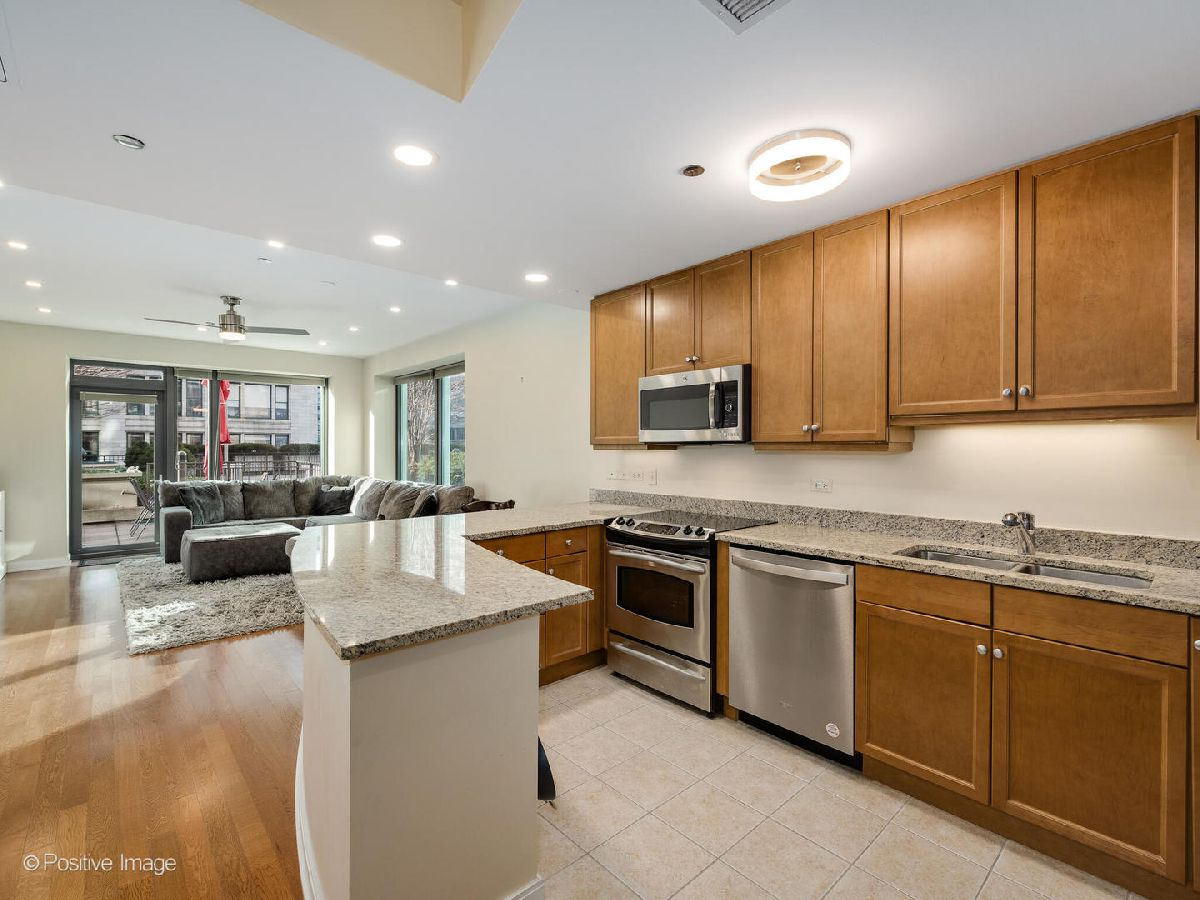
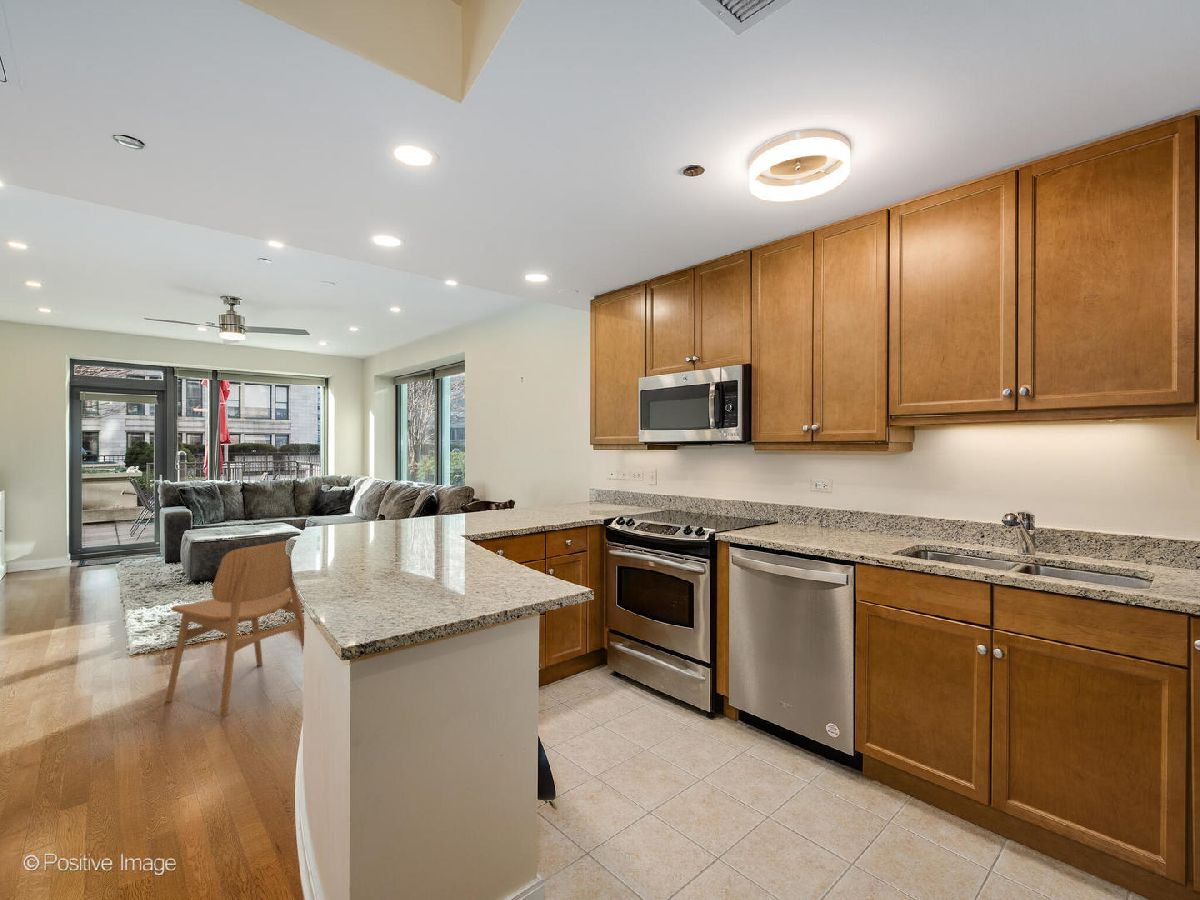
+ dining chair [164,539,305,717]
